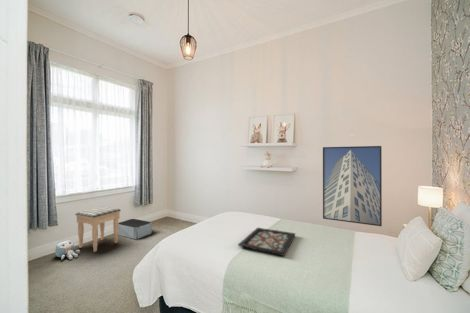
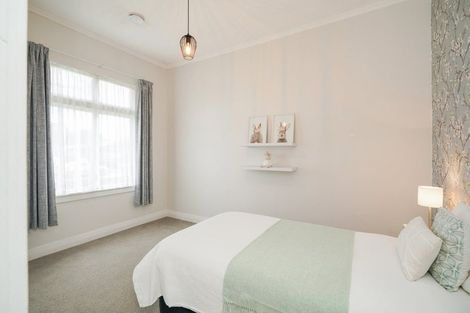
- storage bin [118,218,153,240]
- decorative tray [237,227,296,257]
- footstool [74,206,122,253]
- plush toy [54,240,81,261]
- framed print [322,145,383,227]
